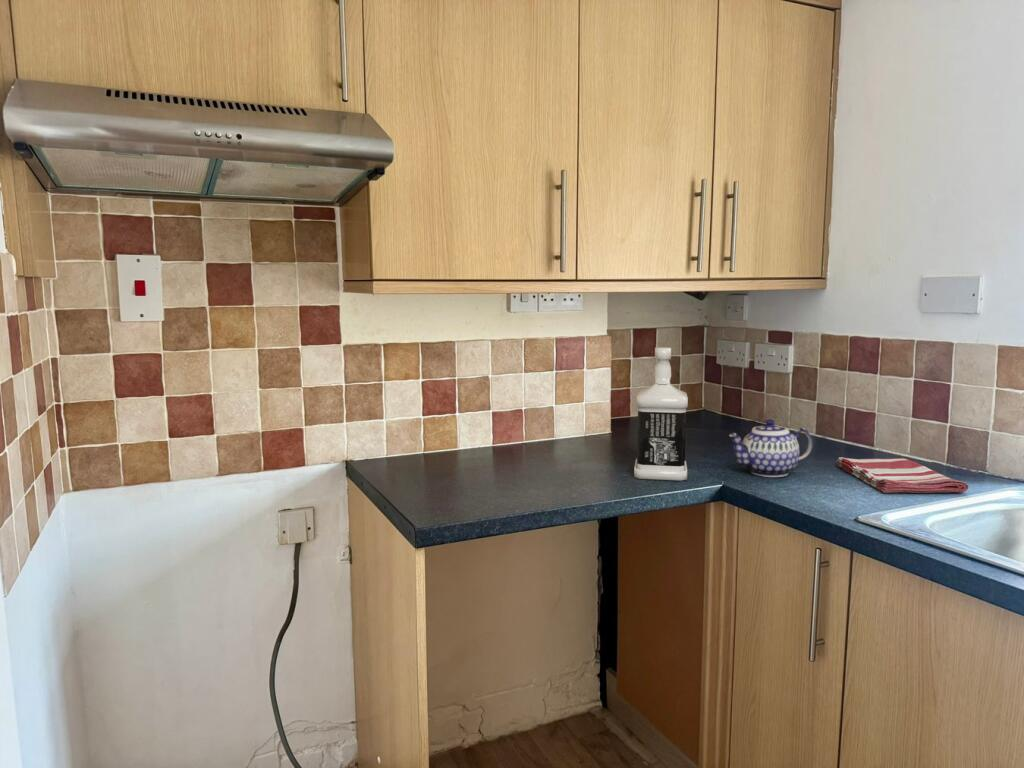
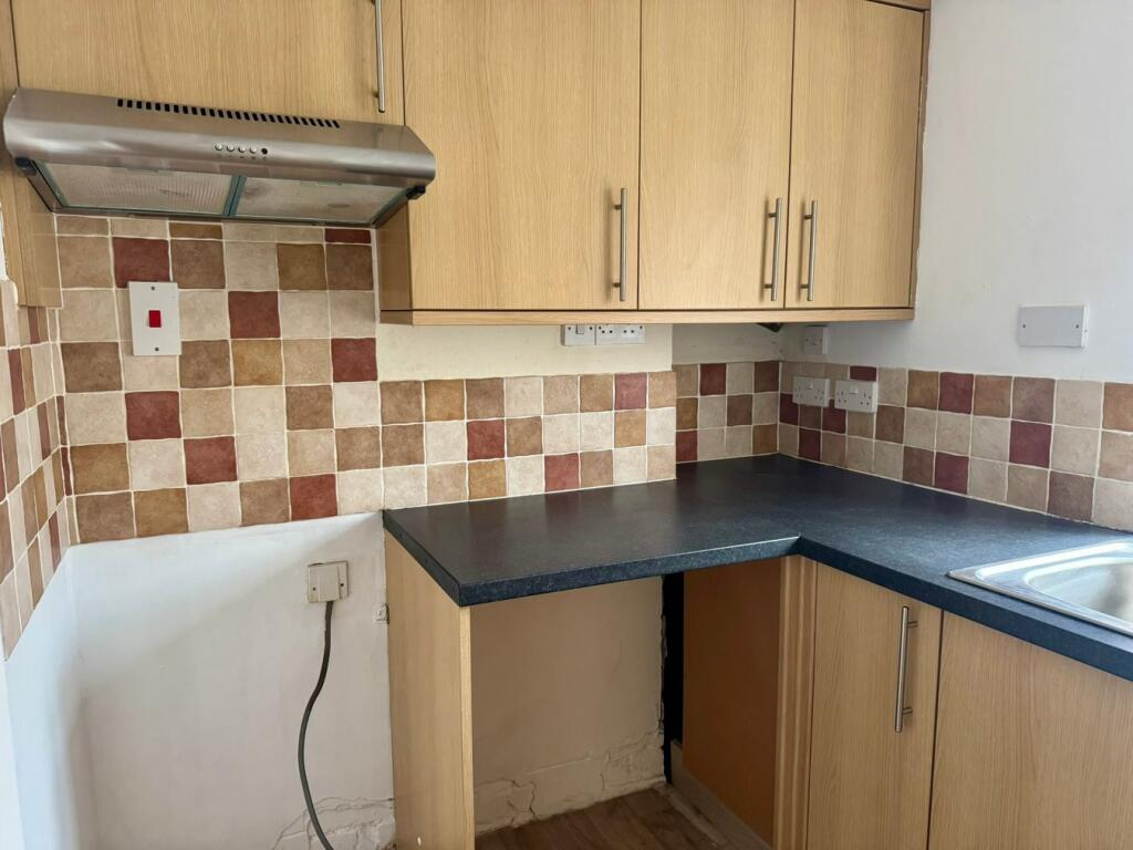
- dish towel [836,456,969,494]
- teapot [728,418,814,478]
- bottle [633,346,689,481]
